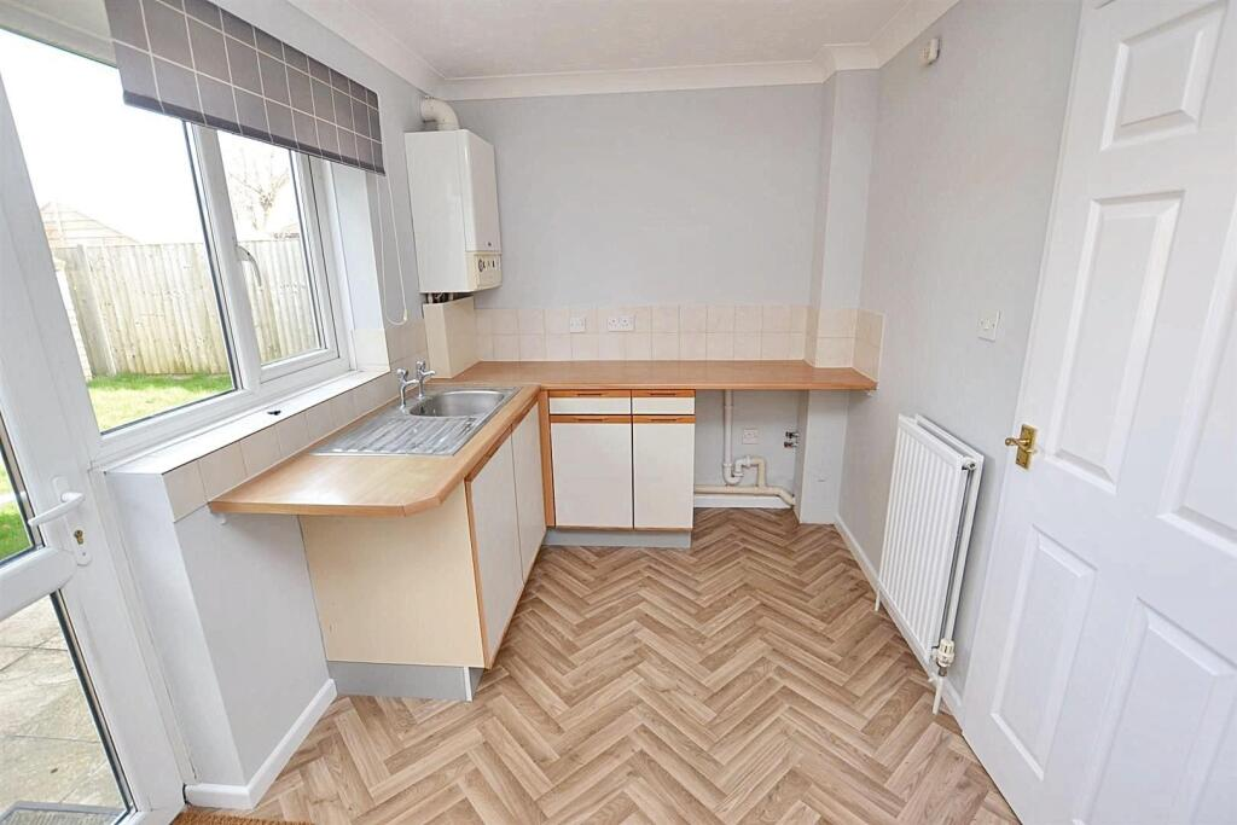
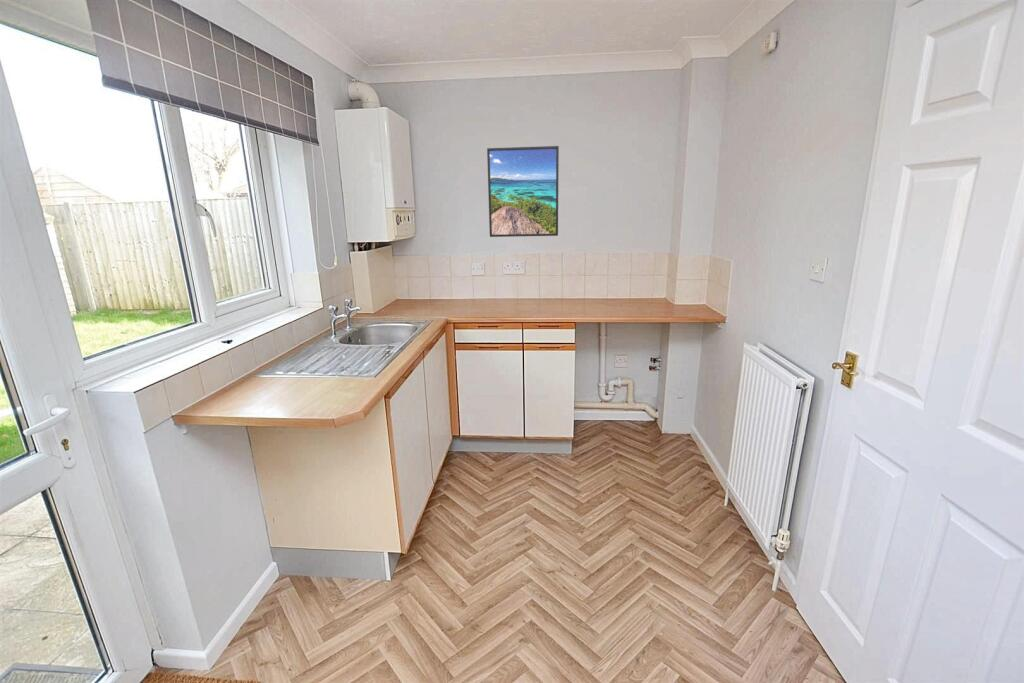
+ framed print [486,145,560,238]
